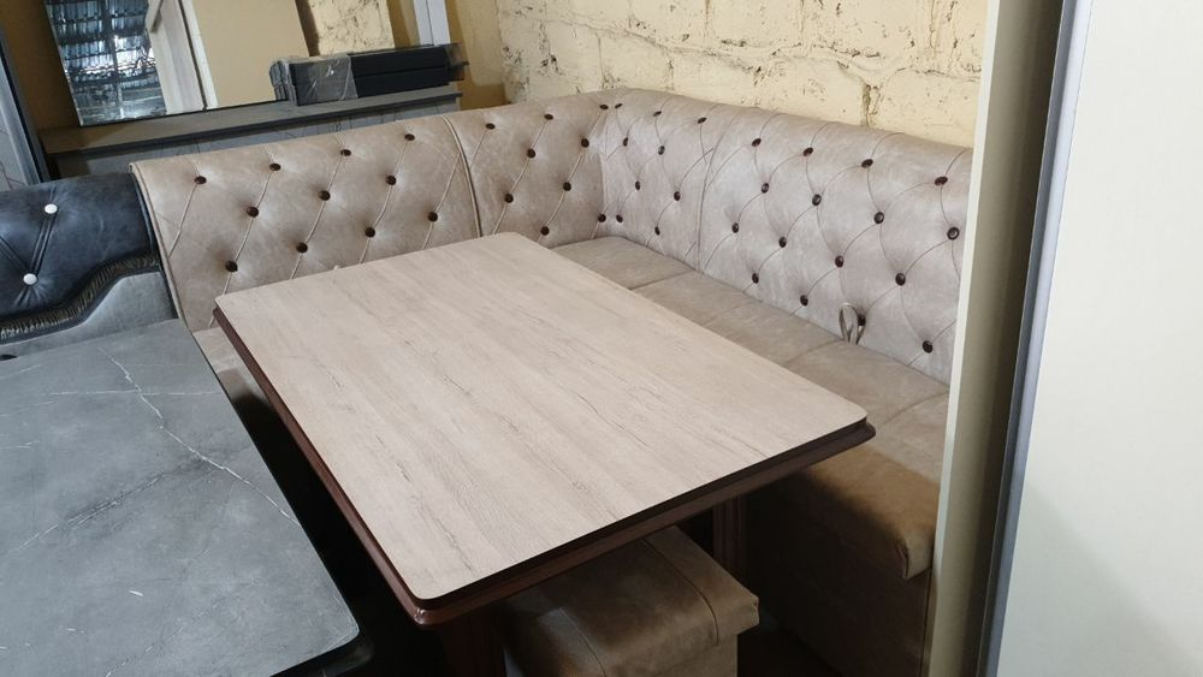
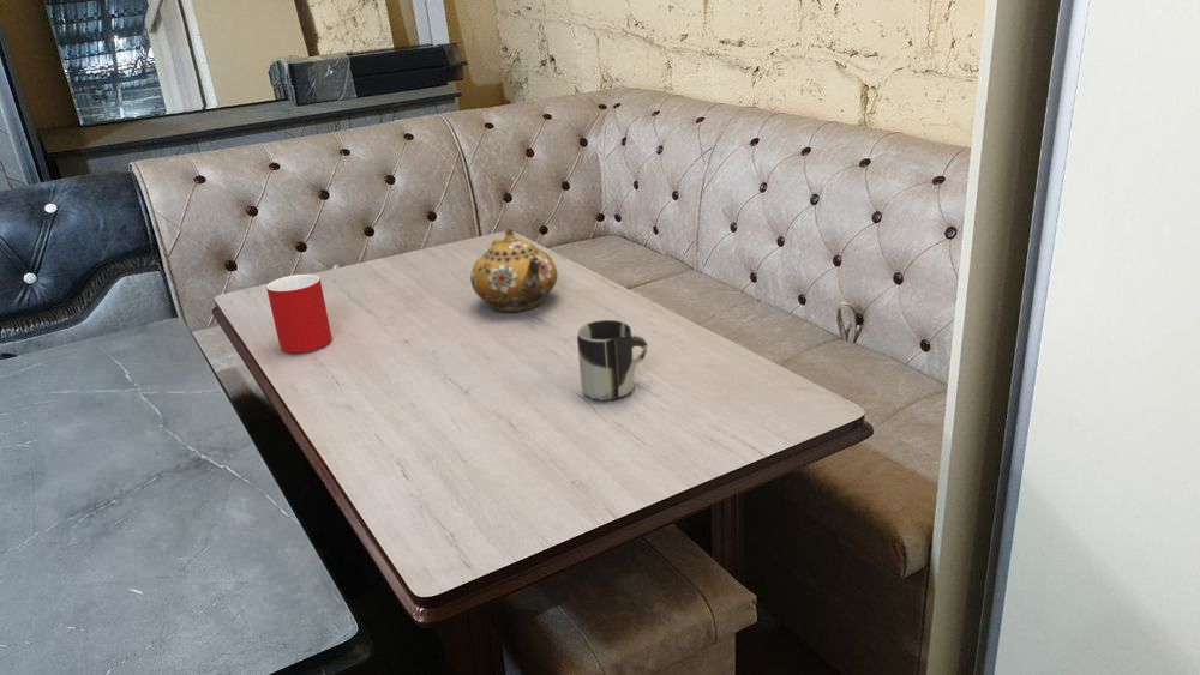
+ teapot [469,228,559,313]
+ cup [576,319,649,402]
+ cup [265,273,334,354]
